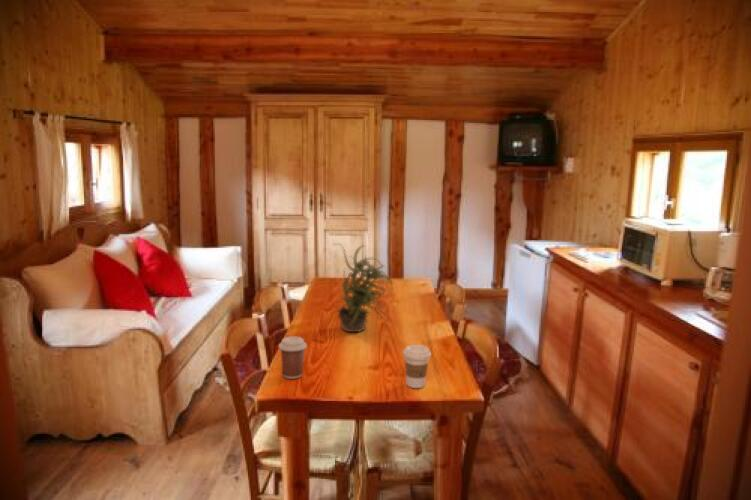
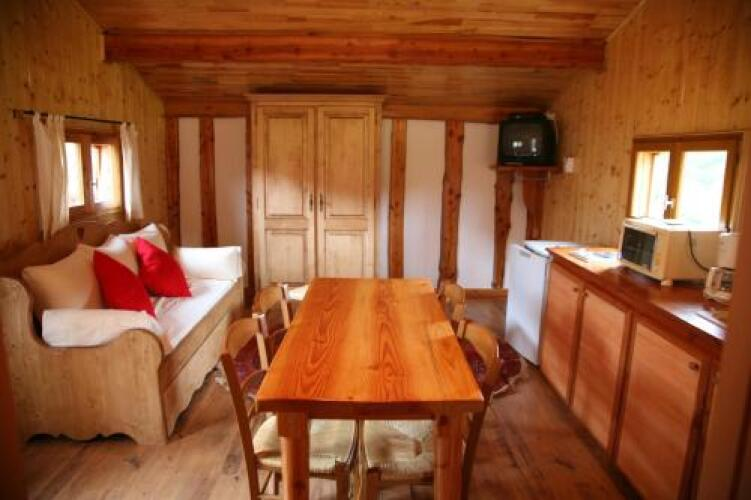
- potted plant [330,242,394,333]
- coffee cup [402,344,432,389]
- coffee cup [278,335,308,380]
